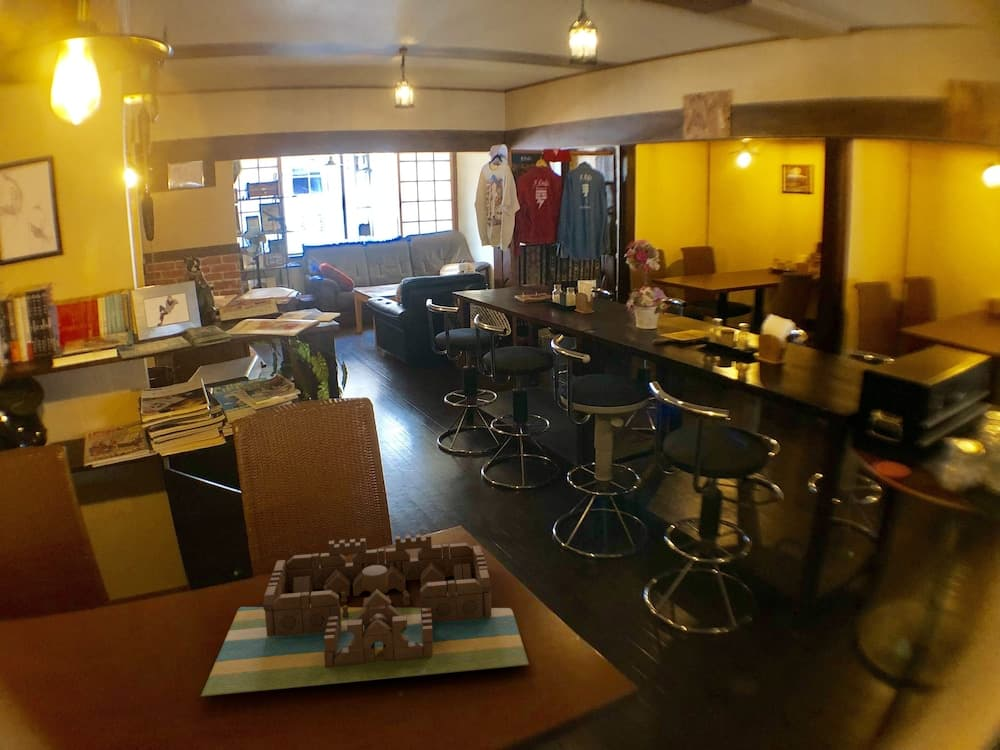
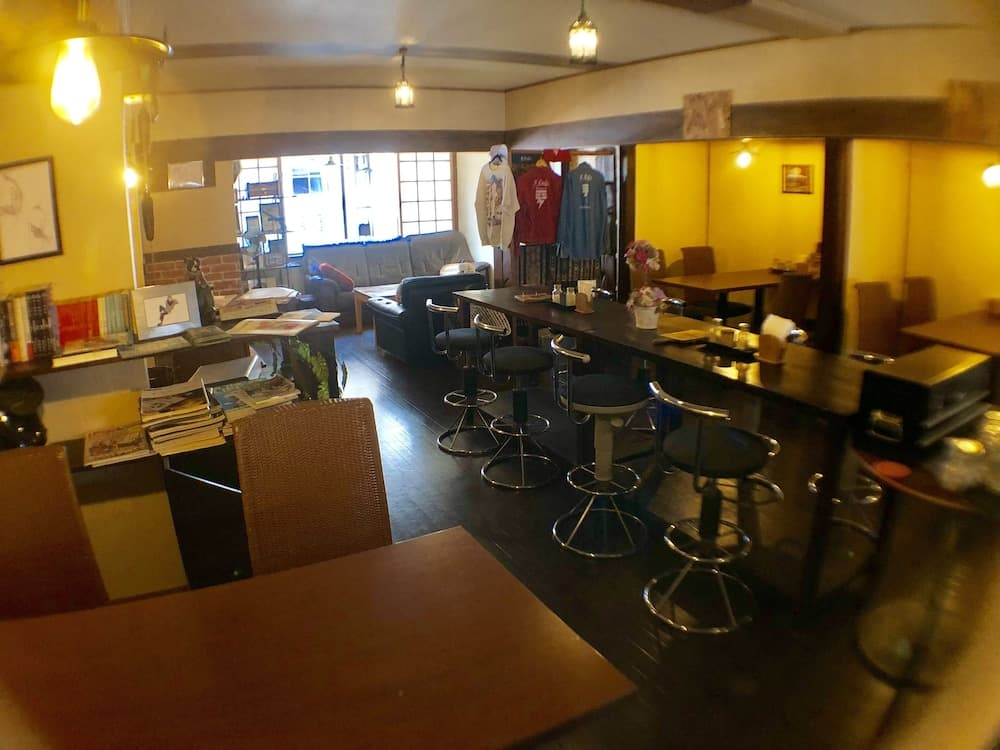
- board game [200,533,530,697]
